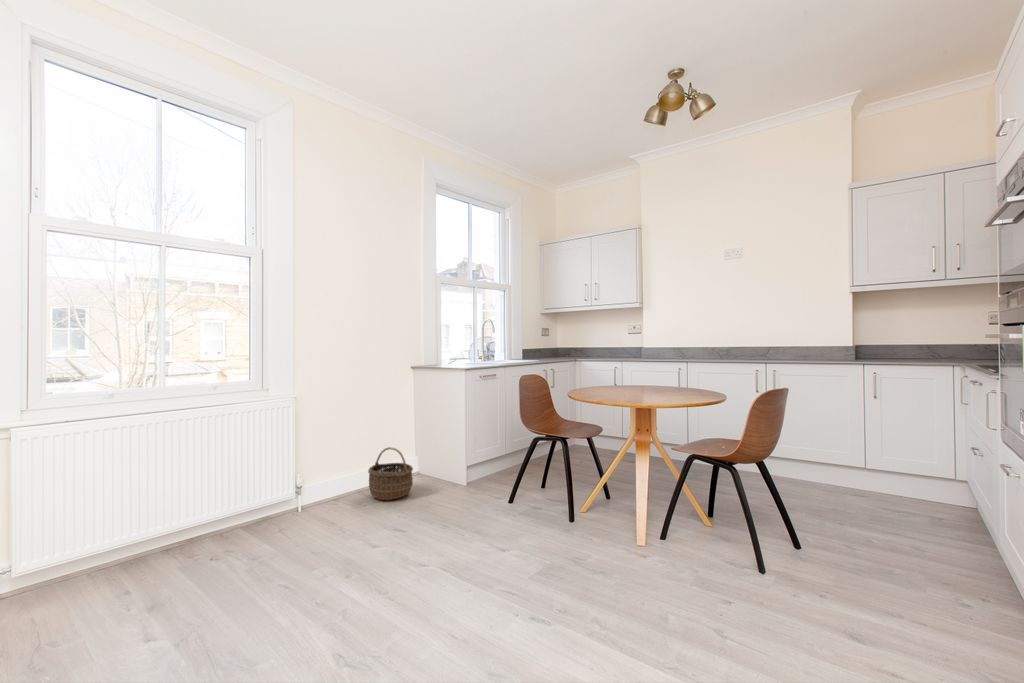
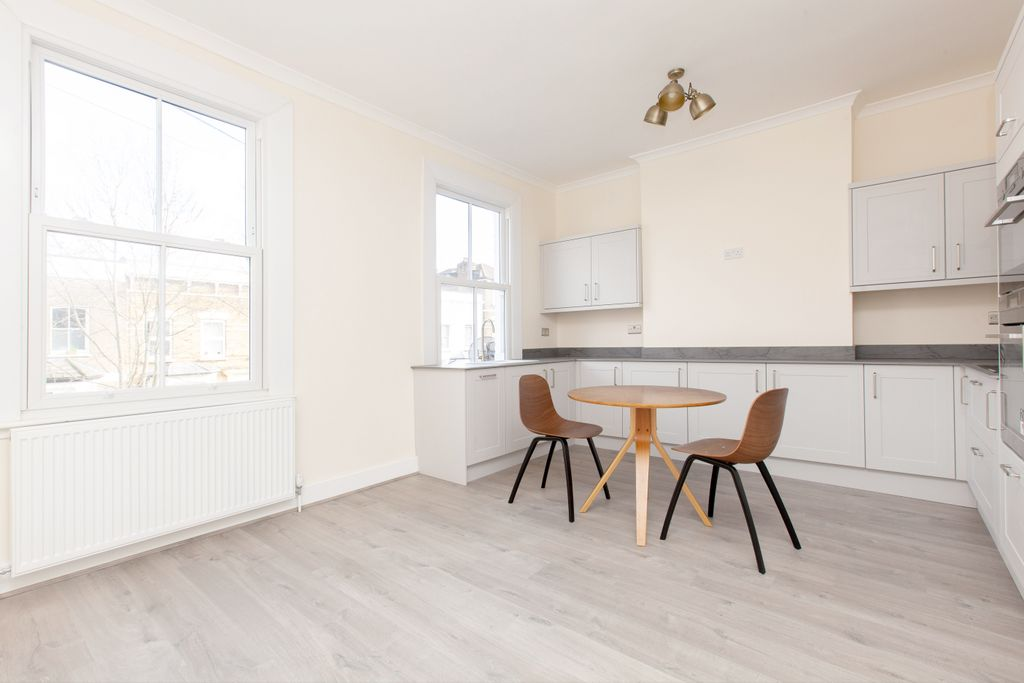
- wicker basket [367,446,414,501]
